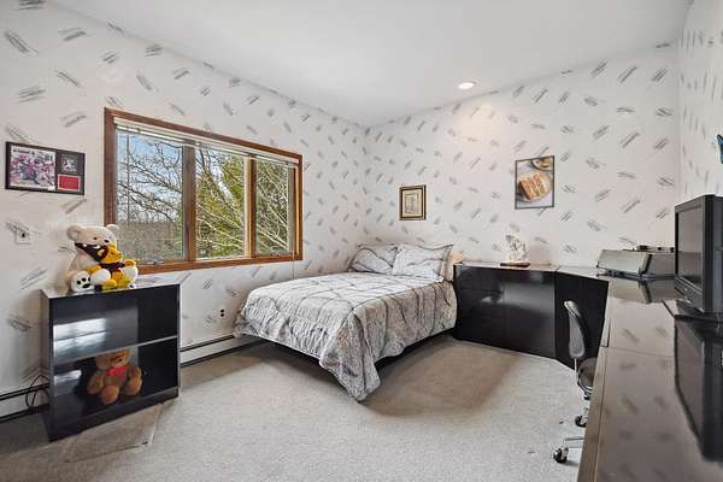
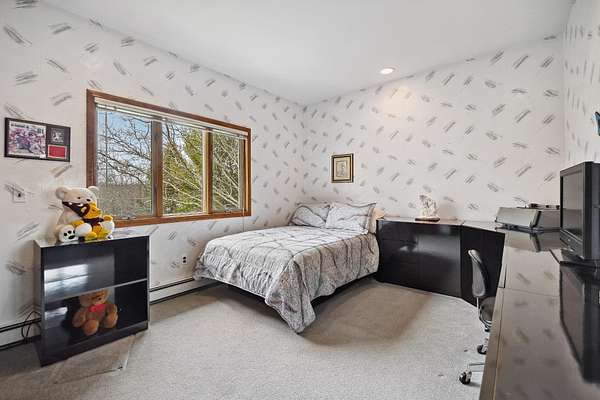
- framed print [513,154,556,211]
